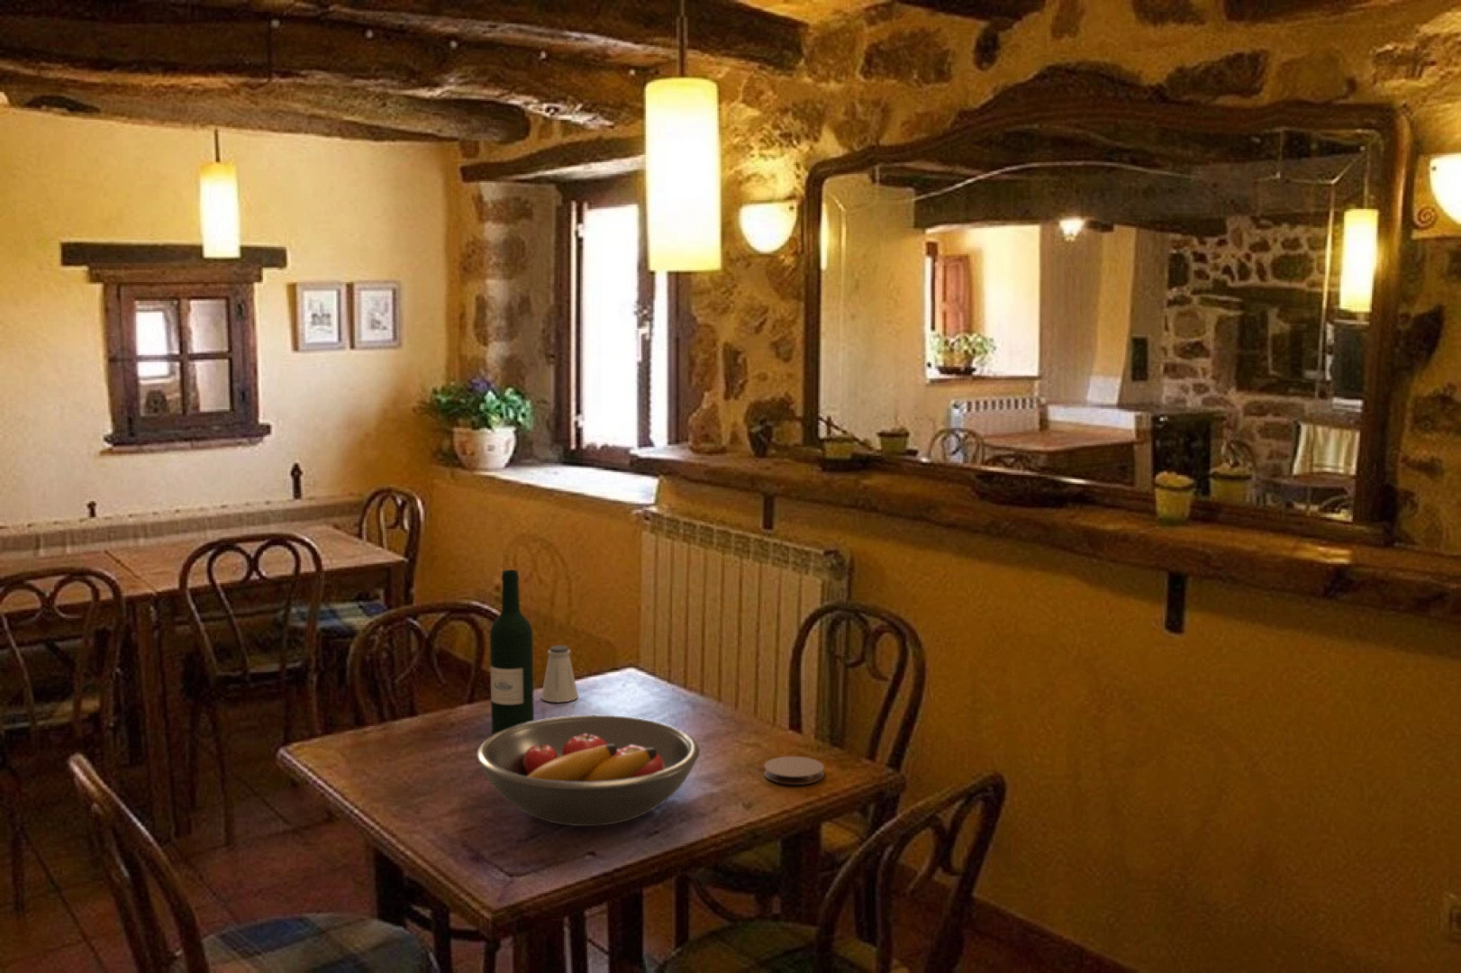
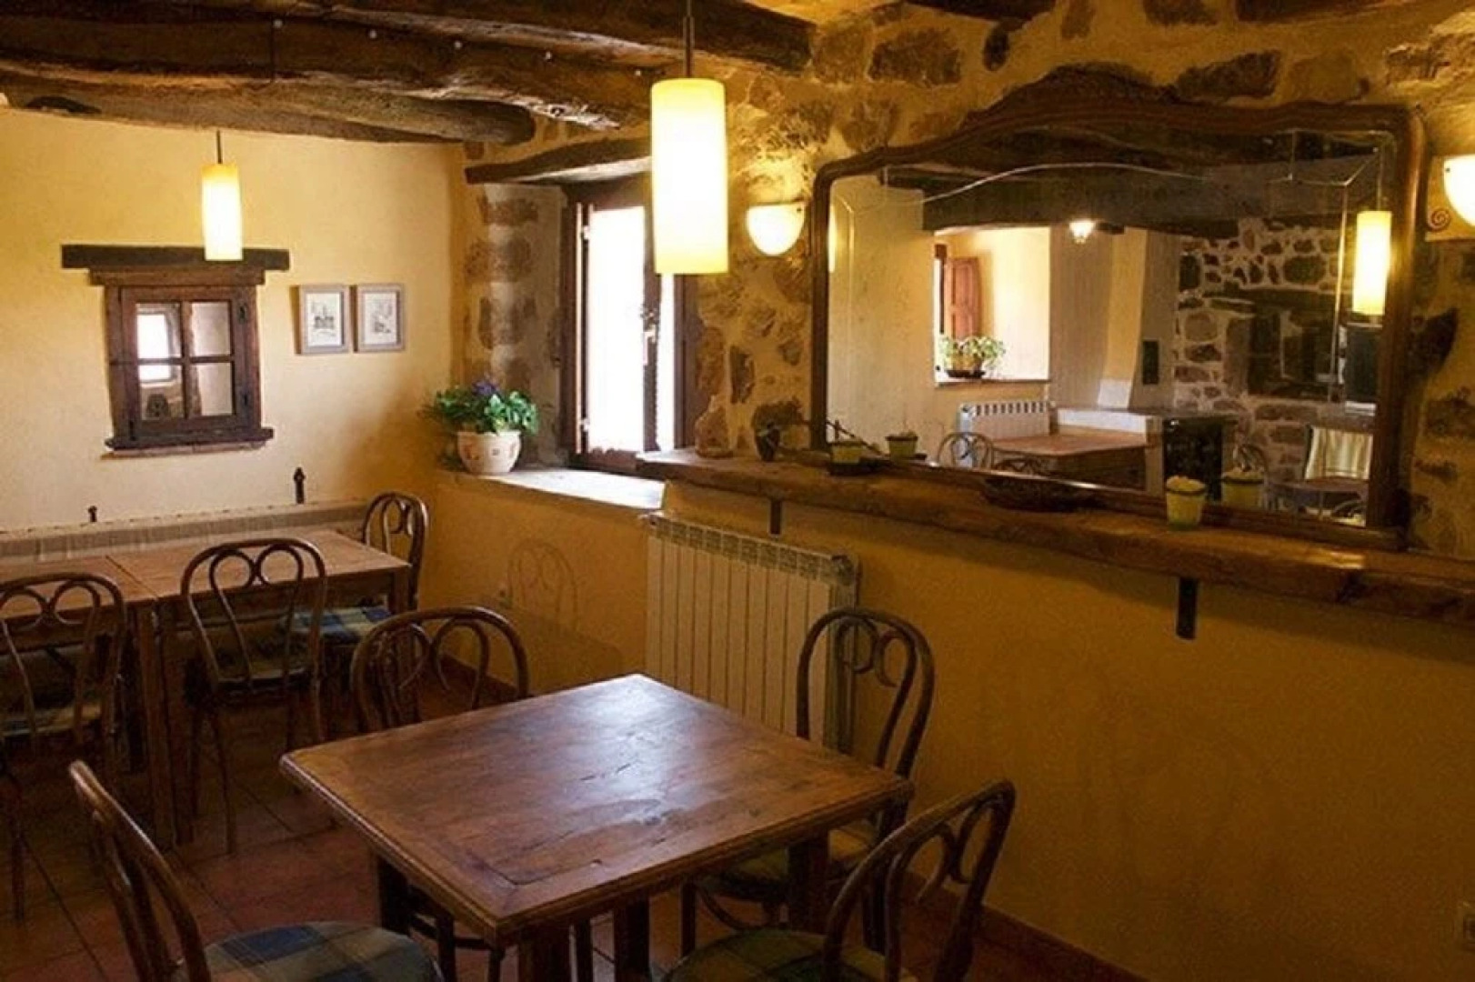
- wine bottle [490,568,535,736]
- saltshaker [541,644,580,703]
- coaster [763,756,825,785]
- fruit bowl [475,715,701,827]
